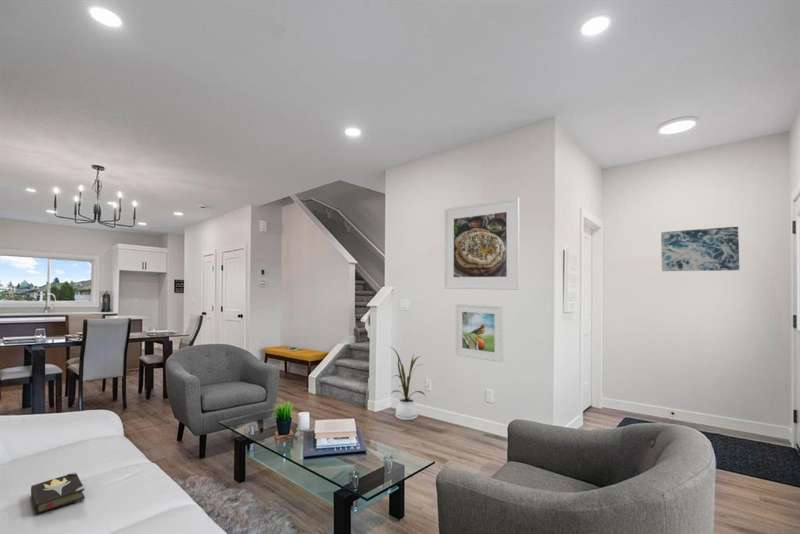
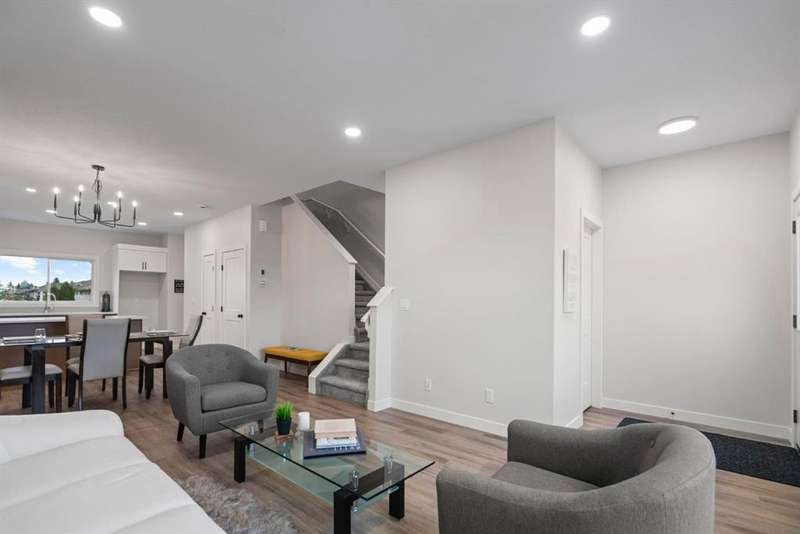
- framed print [454,302,504,363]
- house plant [387,345,427,421]
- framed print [443,197,521,291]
- wall art [660,226,740,272]
- hardback book [30,471,86,515]
